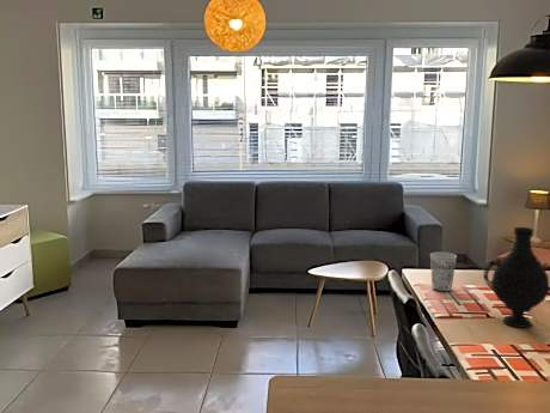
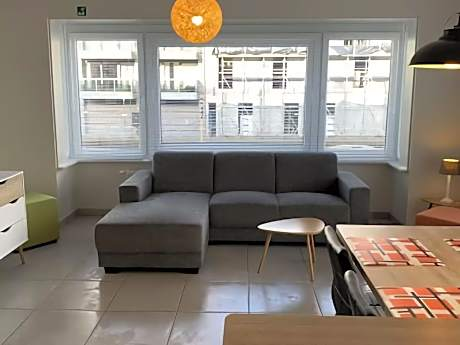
- cup [429,251,458,292]
- vase [482,226,550,329]
